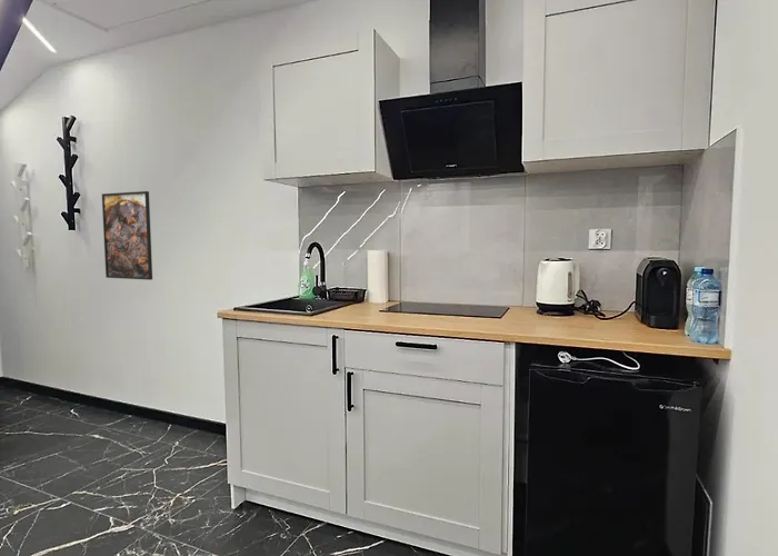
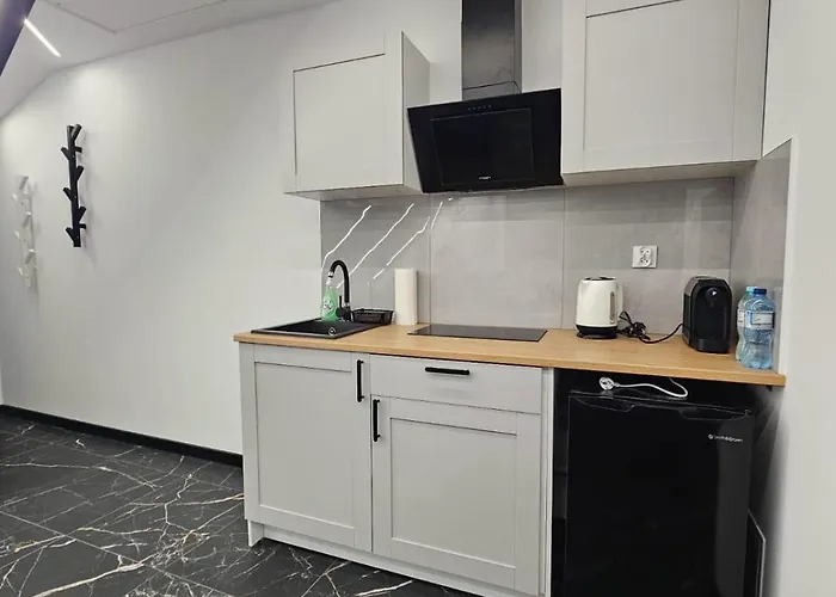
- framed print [101,190,153,281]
